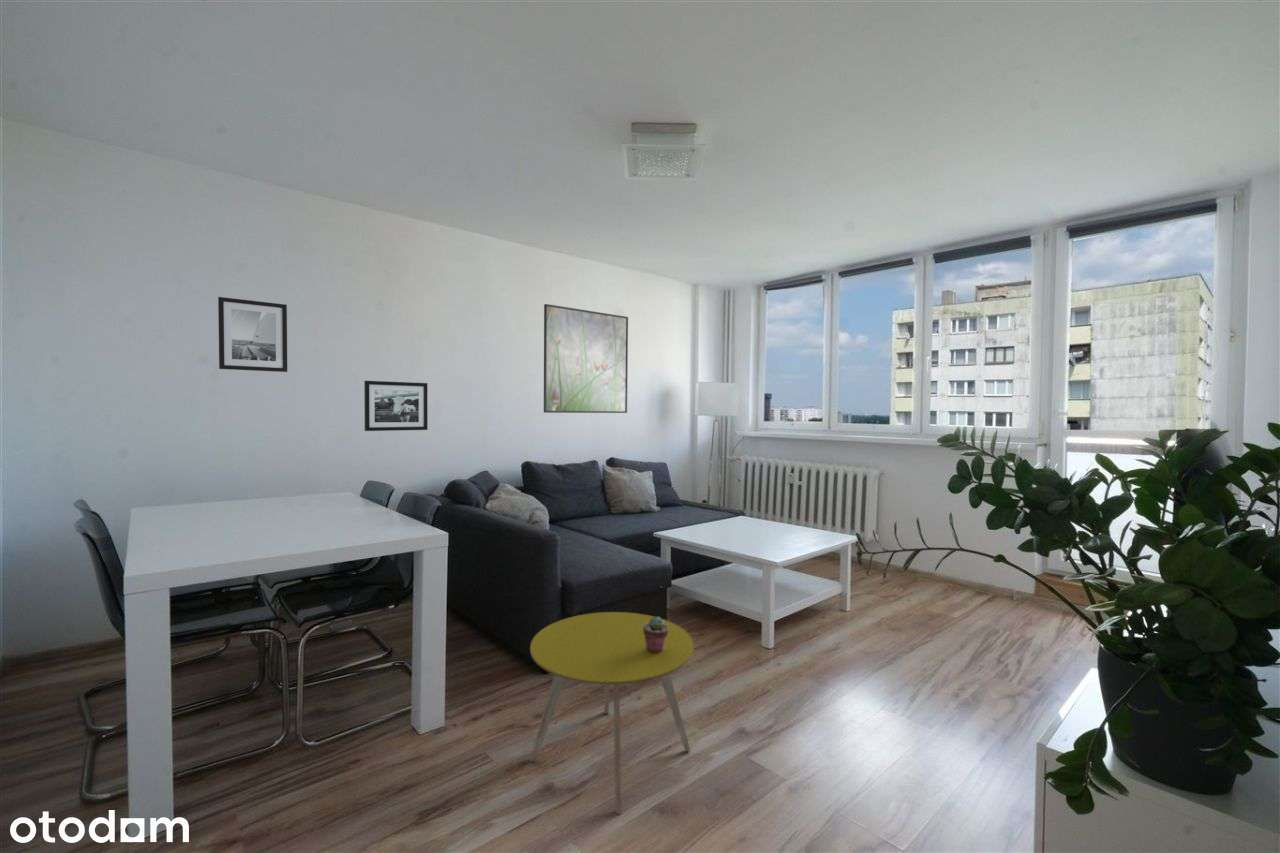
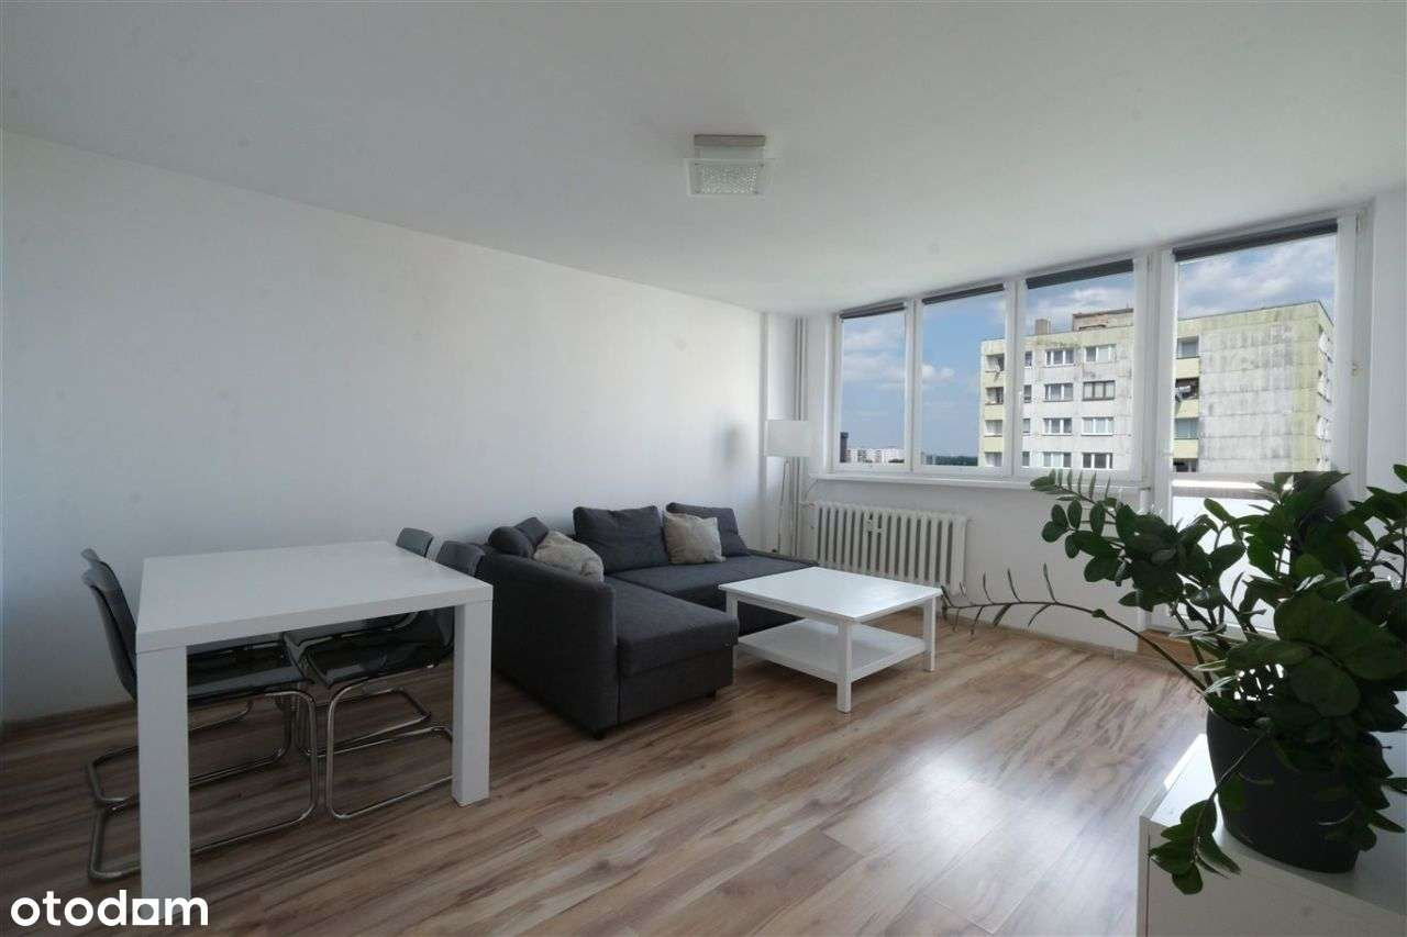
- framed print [543,303,629,414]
- side table [529,611,695,815]
- picture frame [363,380,429,432]
- potted succulent [643,615,668,653]
- wall art [217,296,288,373]
